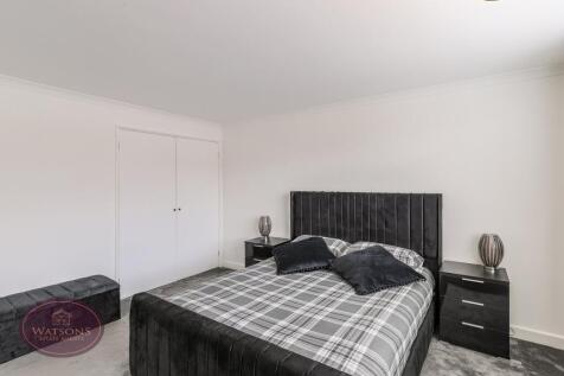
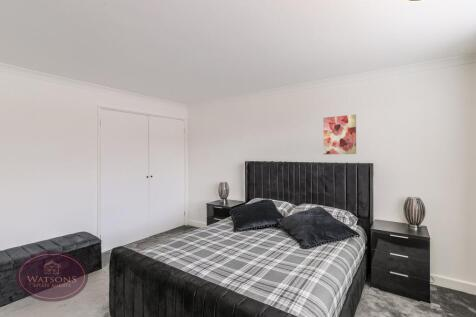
+ wall art [322,114,357,155]
